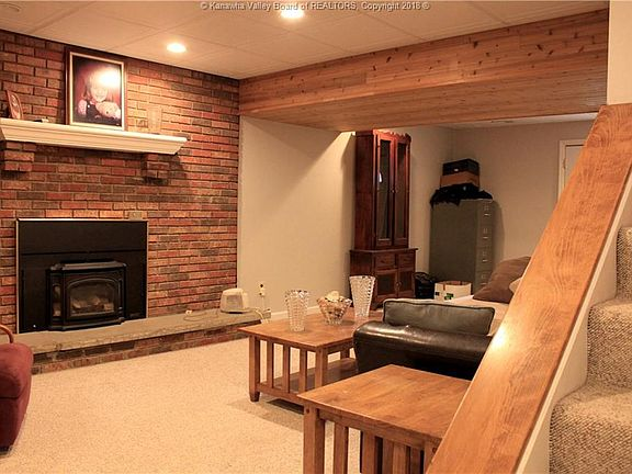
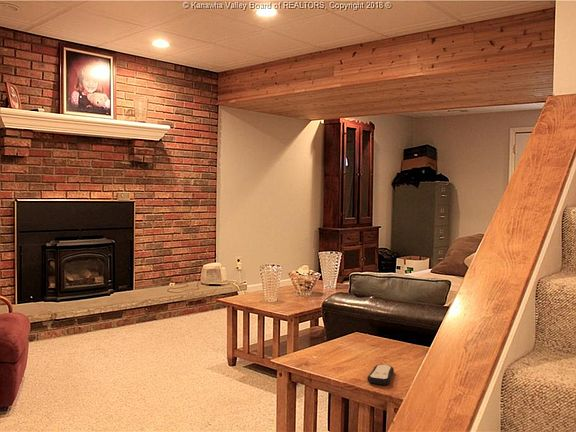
+ remote control [366,363,395,386]
